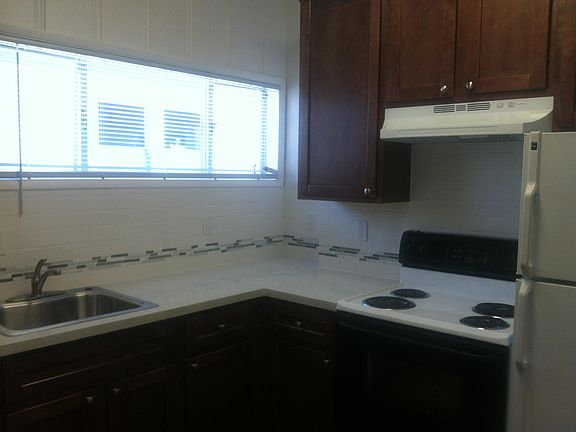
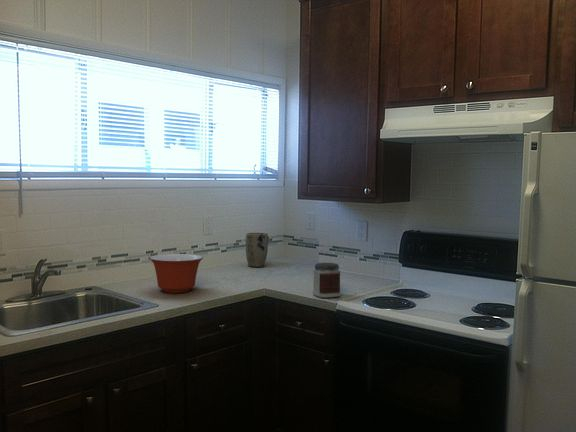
+ mixing bowl [149,253,204,294]
+ jar [312,262,342,299]
+ plant pot [245,232,269,268]
